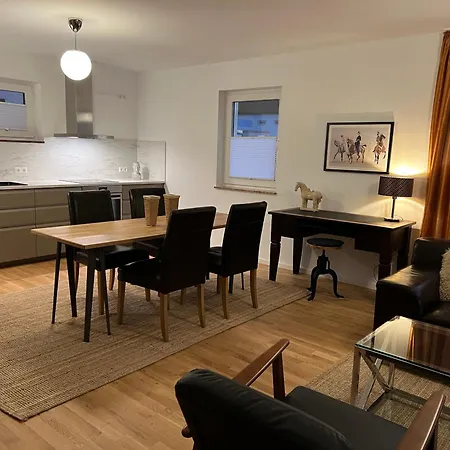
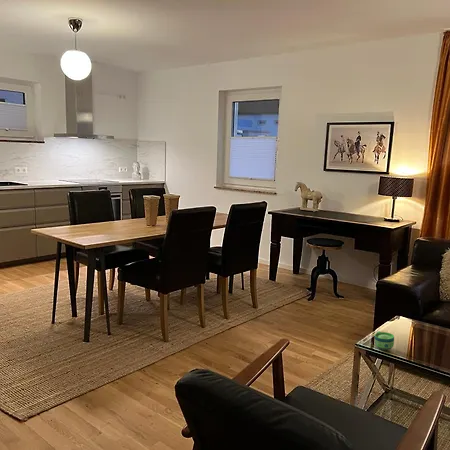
+ cup [374,330,395,351]
